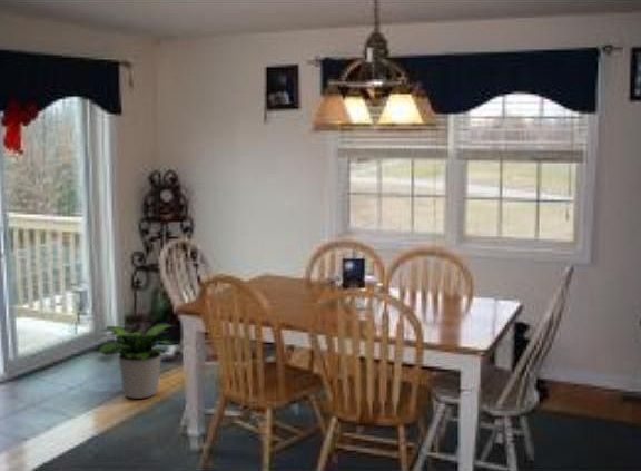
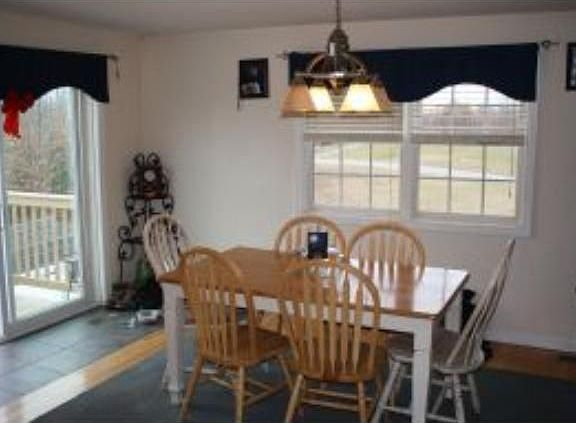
- potted plant [90,321,179,400]
